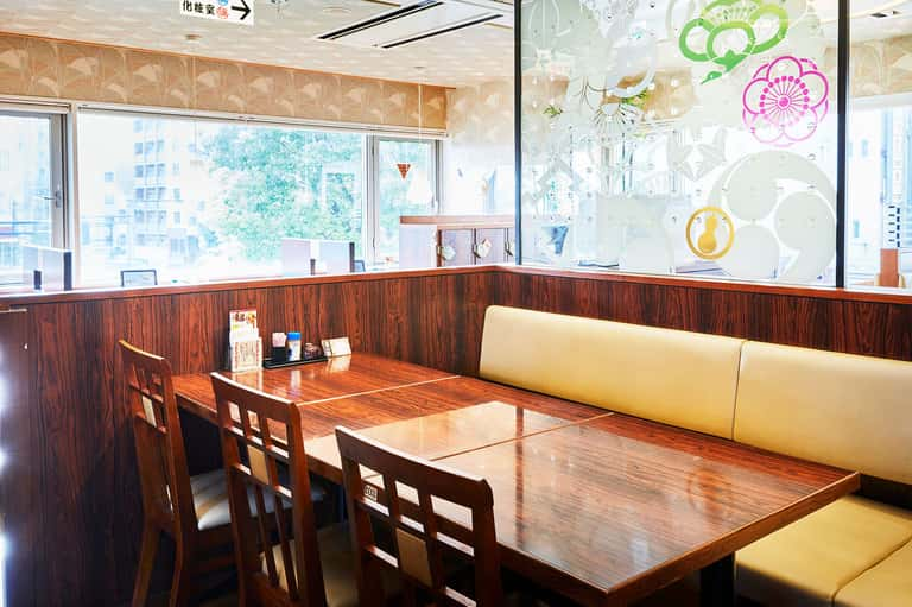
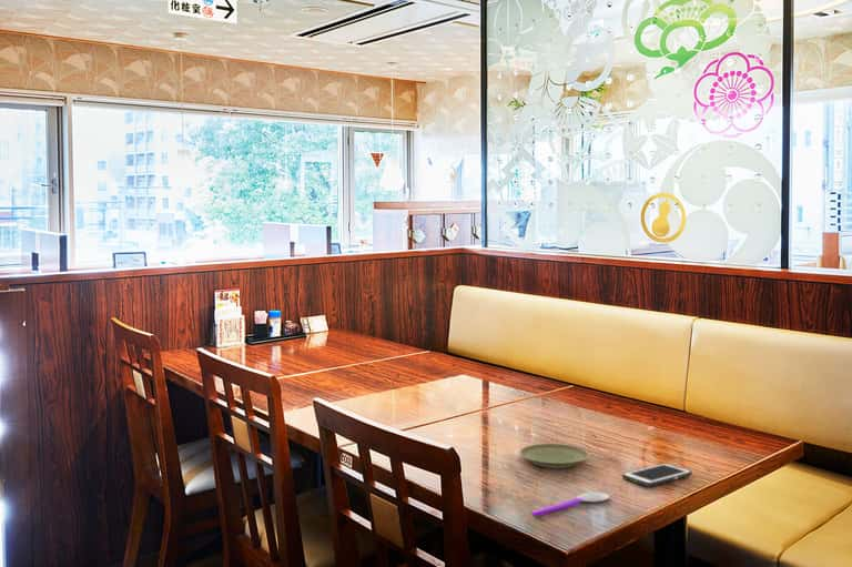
+ spoon [531,492,611,517]
+ cell phone [621,462,693,487]
+ plate [518,443,590,469]
